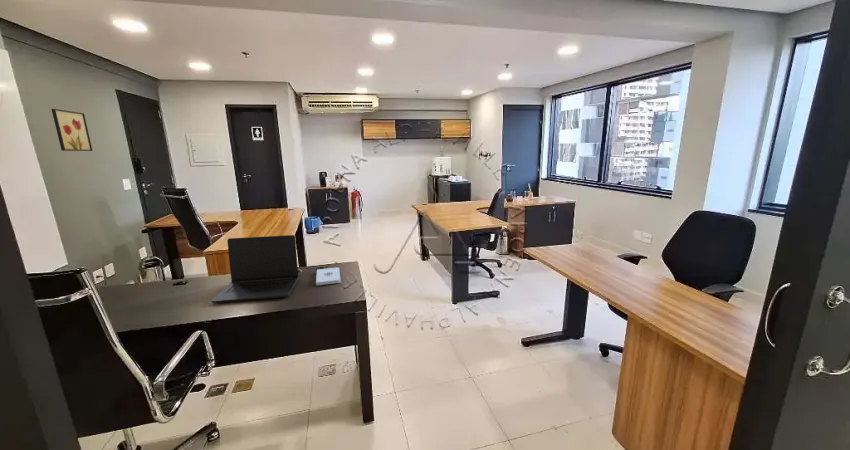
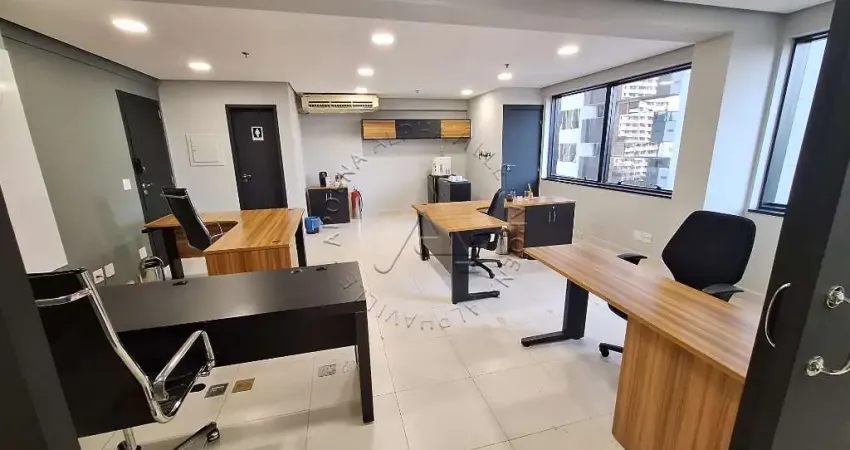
- laptop [211,234,299,304]
- wall art [50,108,93,152]
- notepad [315,266,342,286]
